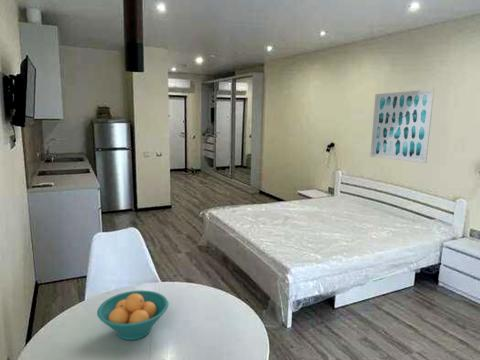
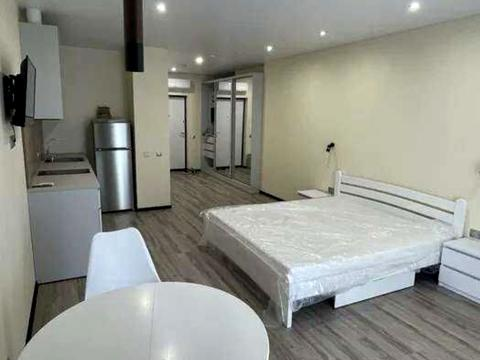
- wall art [369,88,435,164]
- fruit bowl [96,289,169,341]
